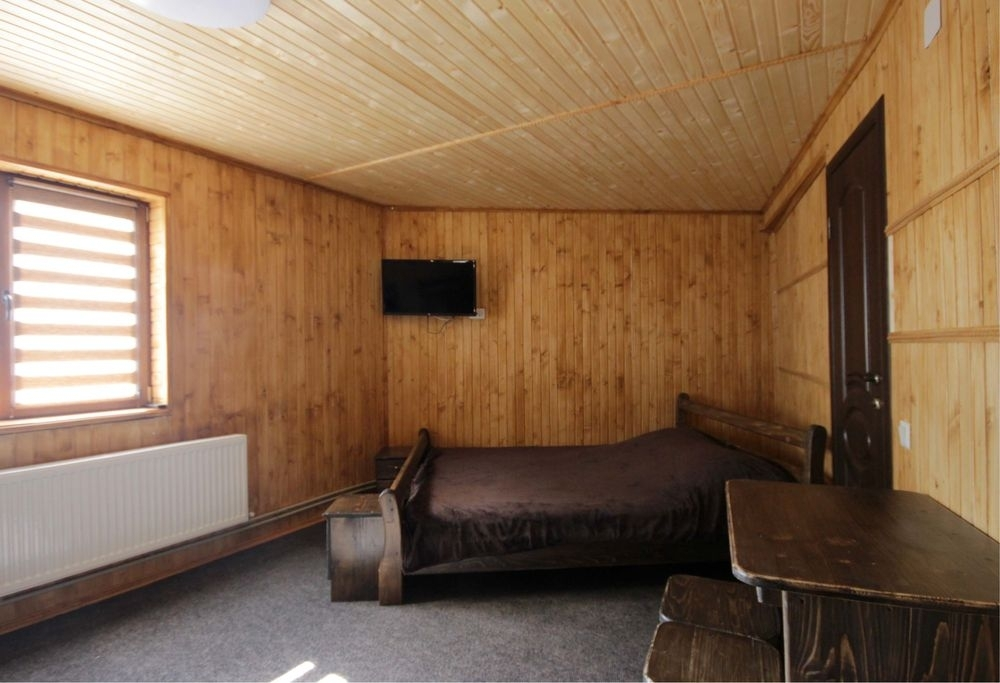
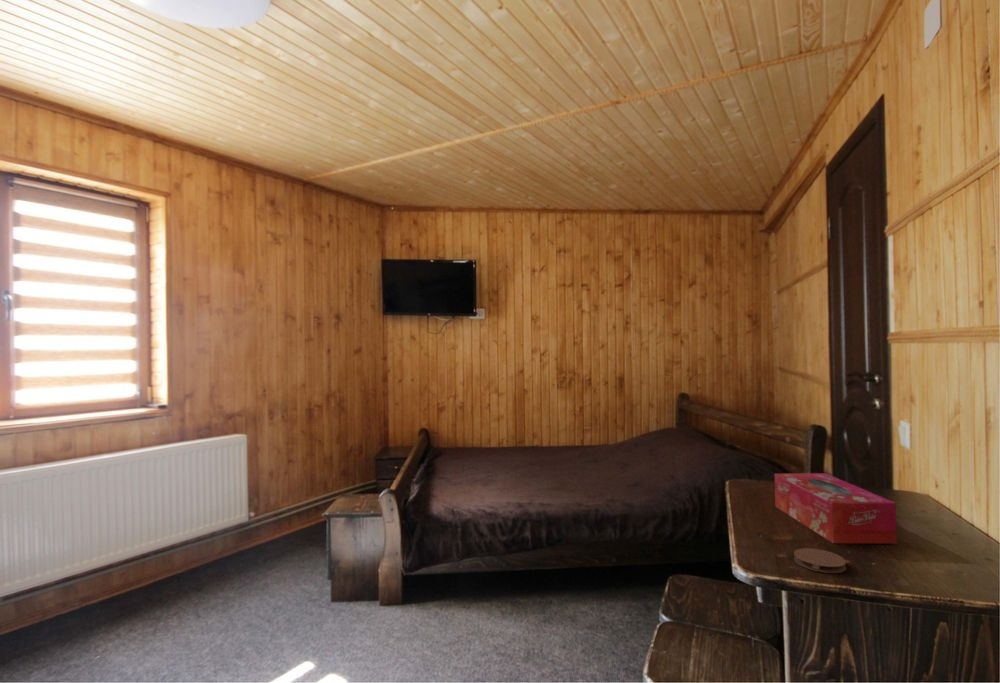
+ coaster [793,547,847,574]
+ tissue box [774,472,898,545]
